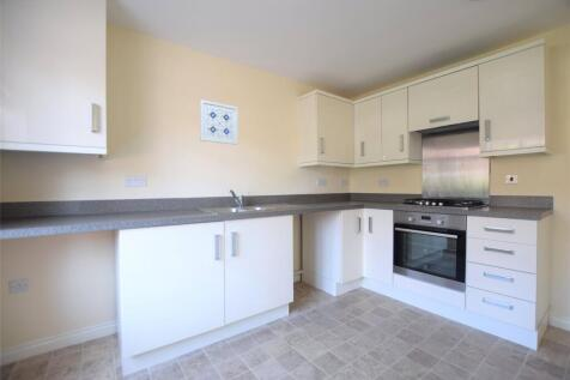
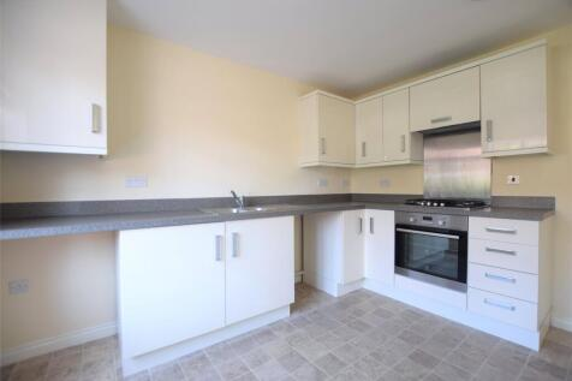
- wall art [199,98,239,146]
